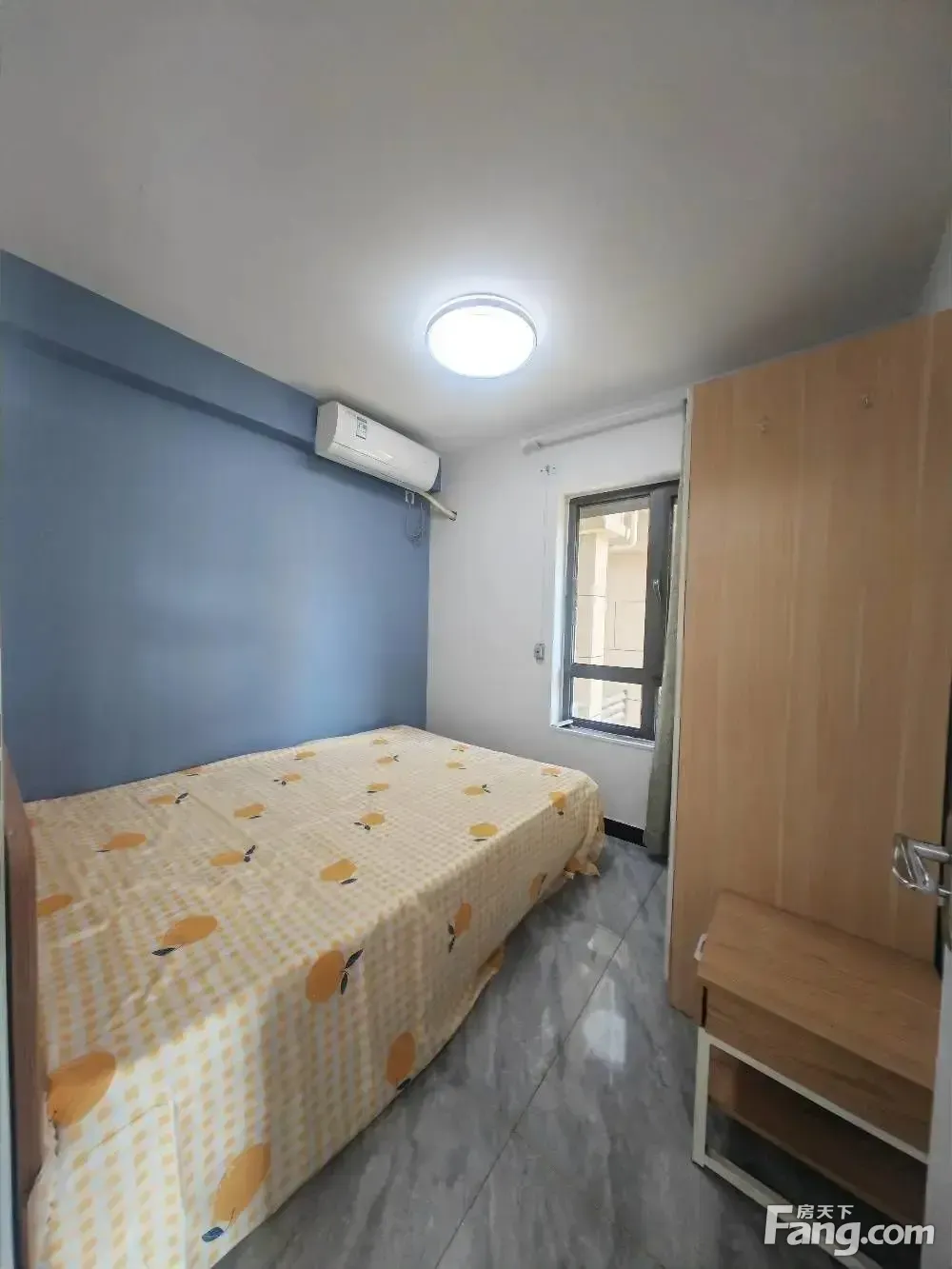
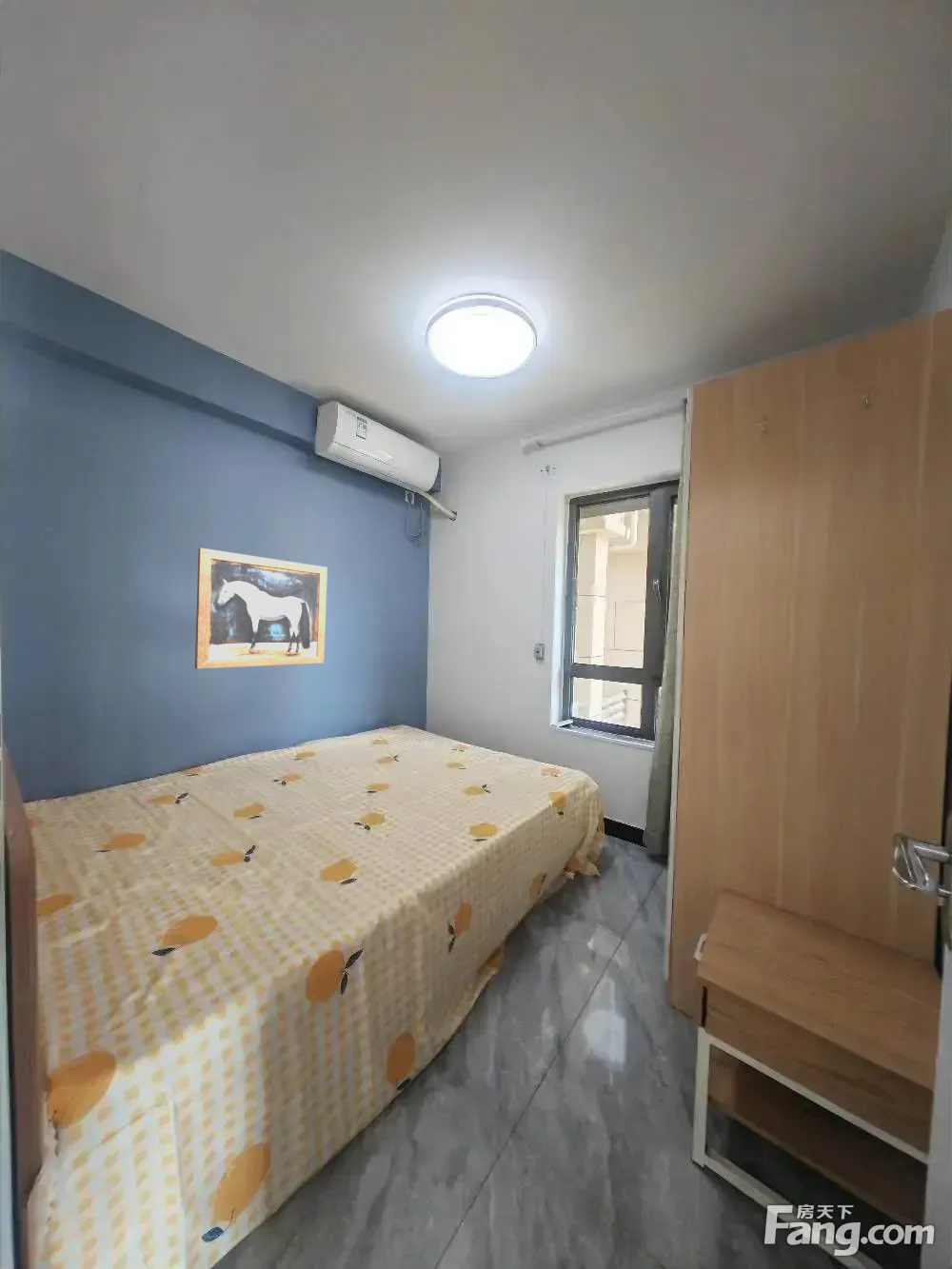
+ wall art [194,547,328,670]
